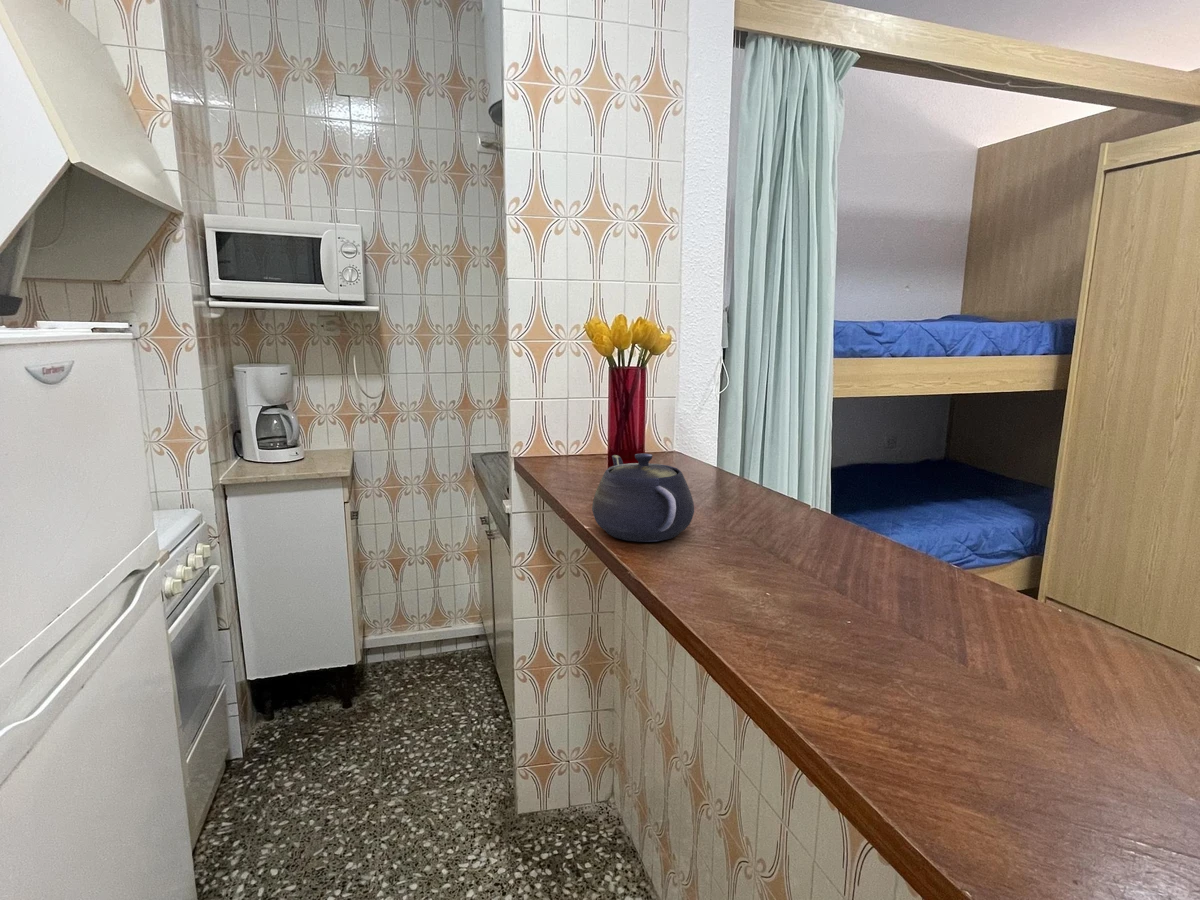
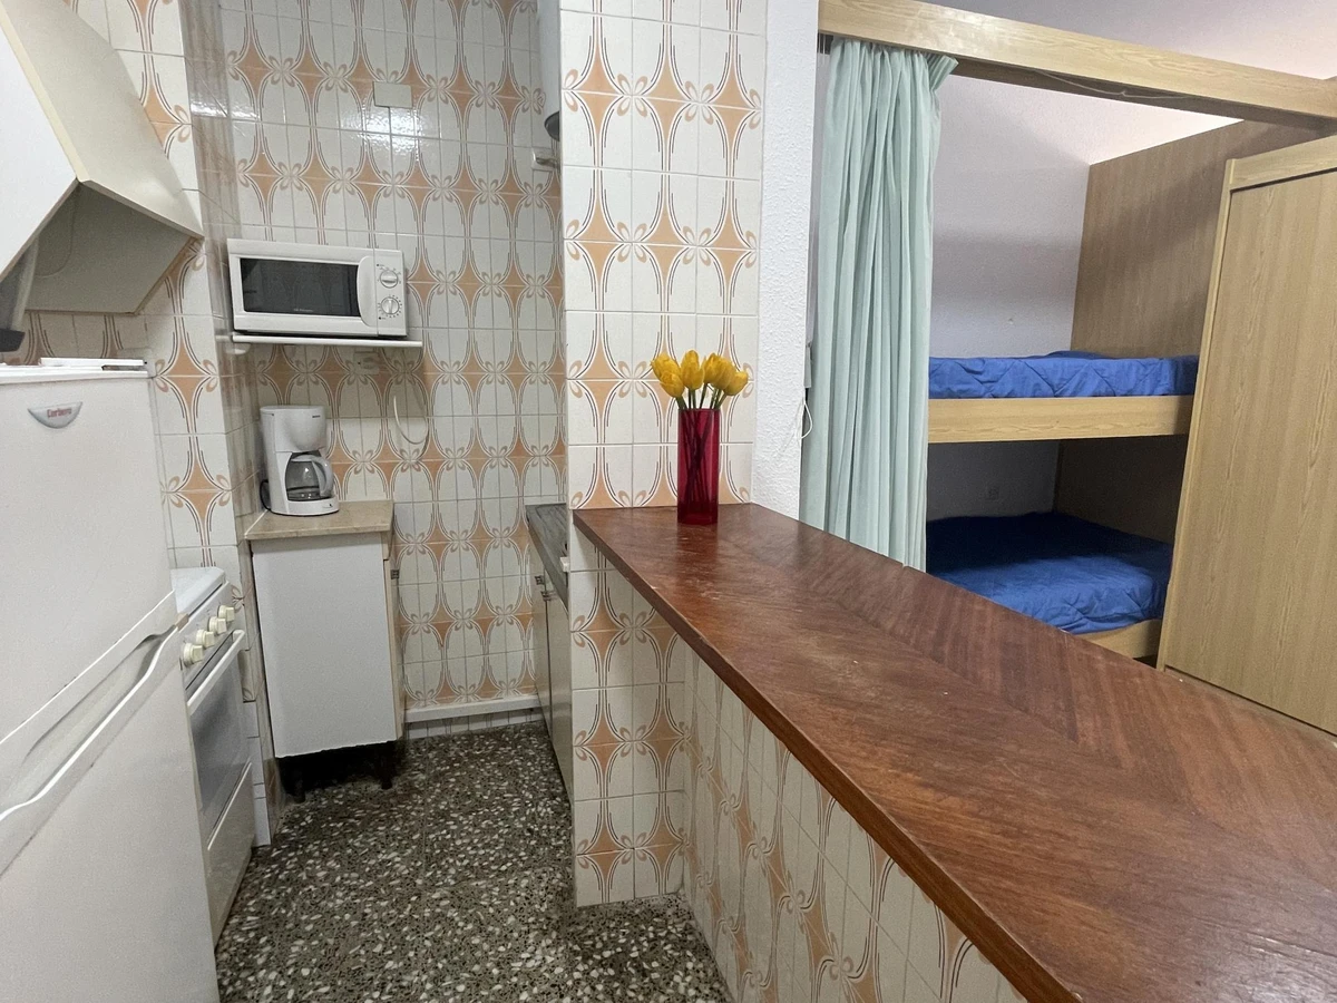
- teapot [591,452,695,543]
